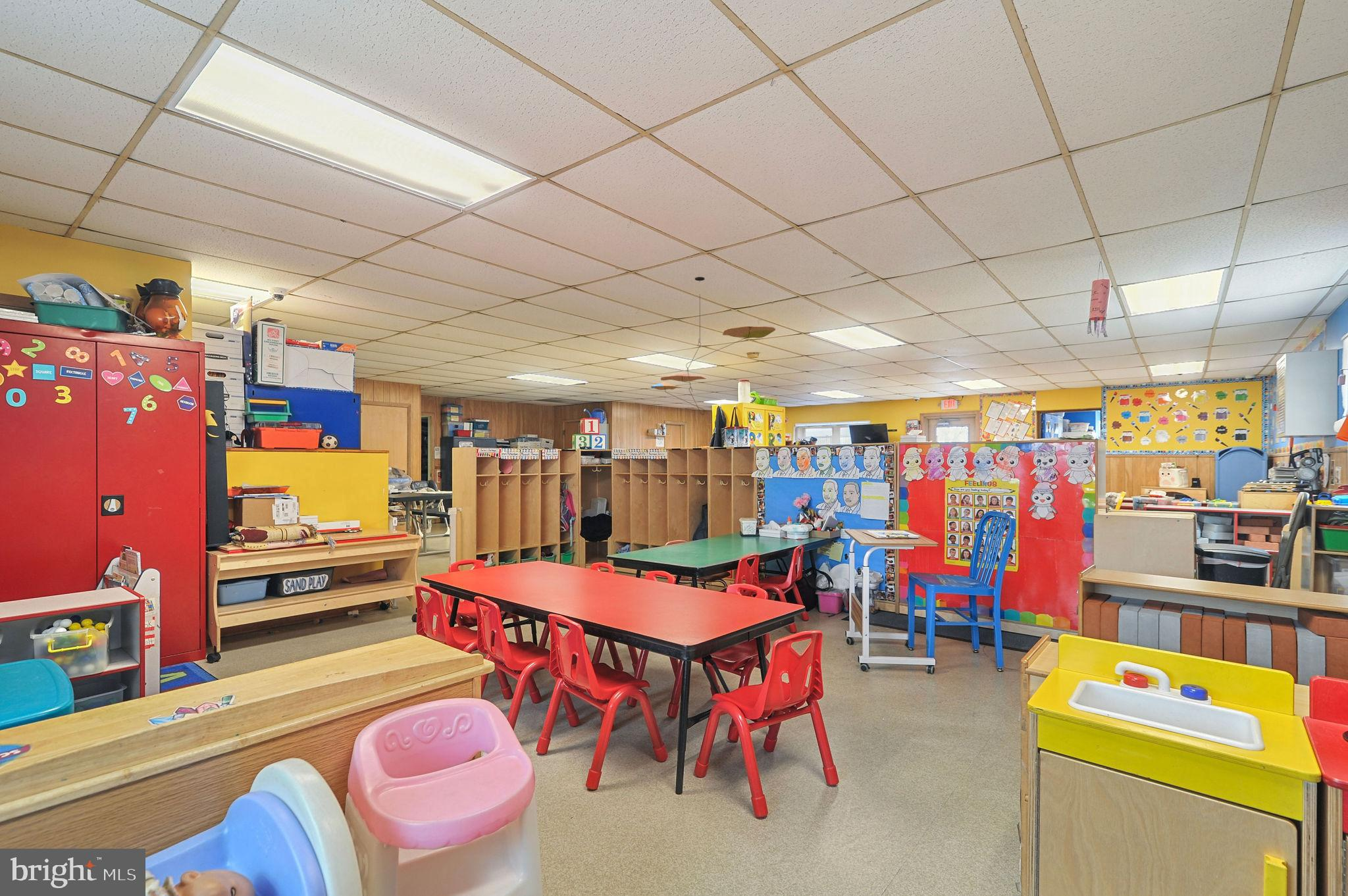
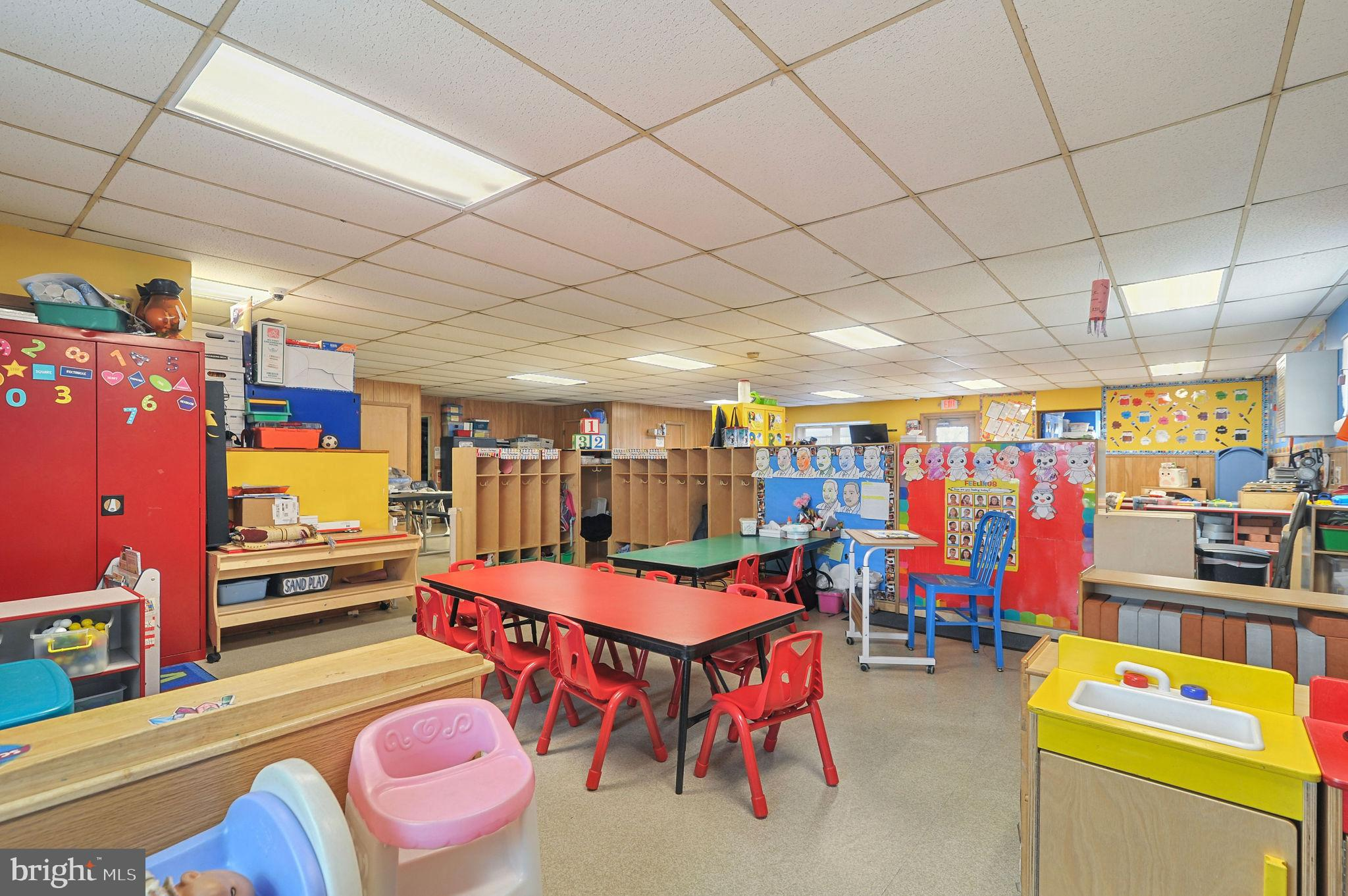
- ceiling mobile [650,276,776,415]
